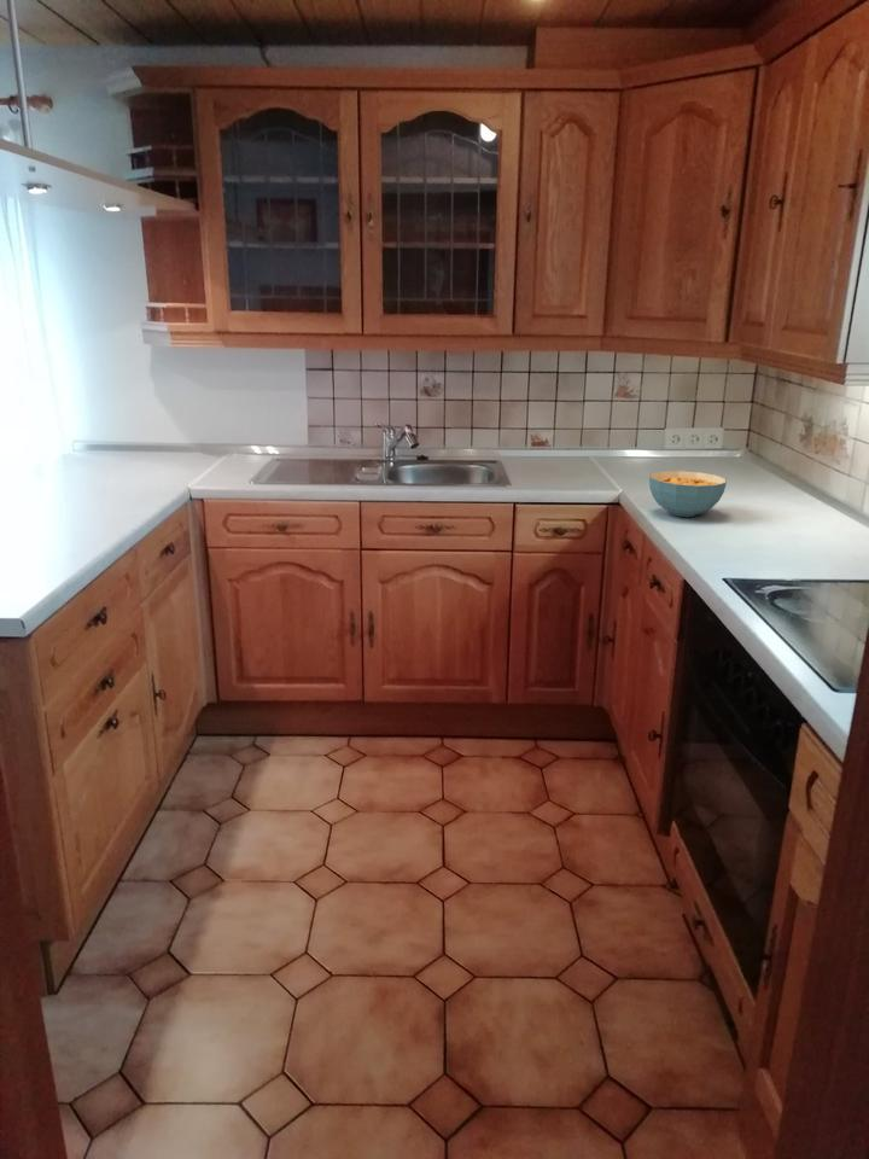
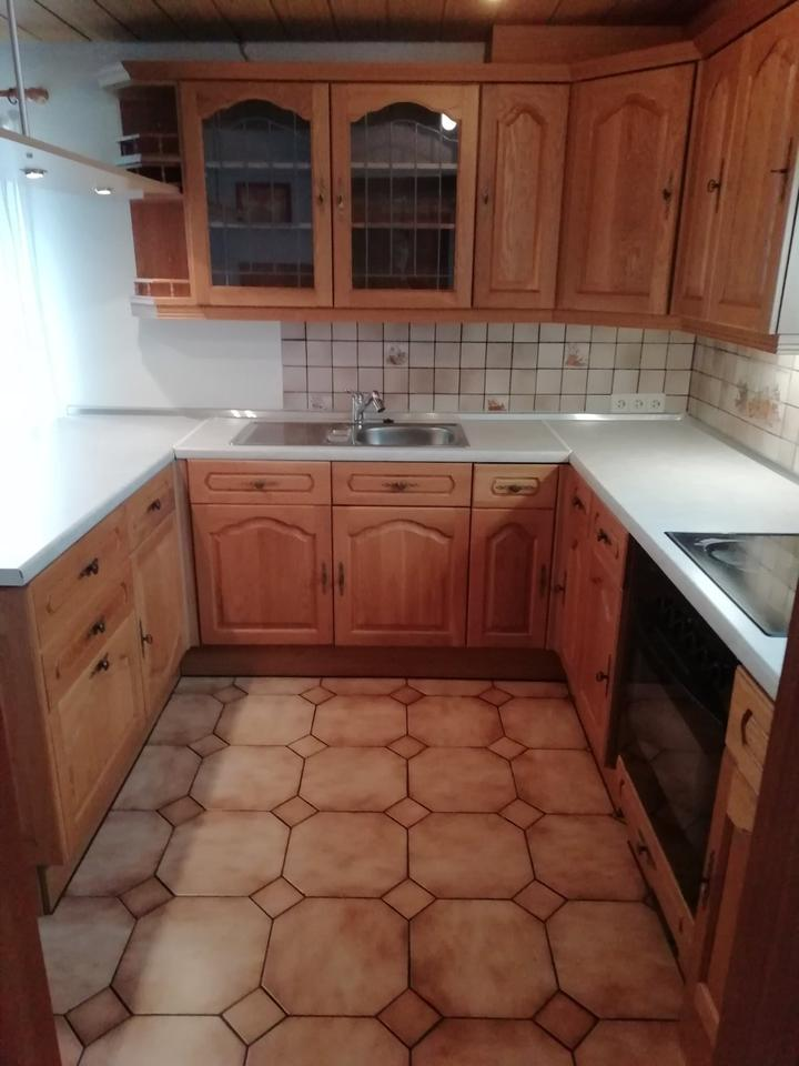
- cereal bowl [648,470,728,518]
